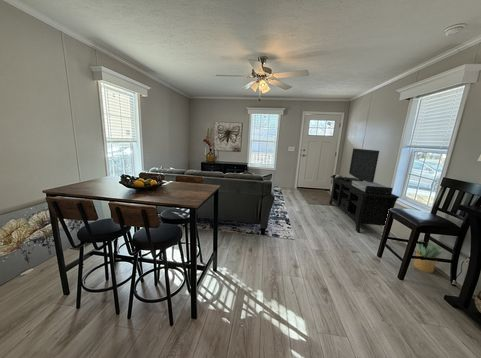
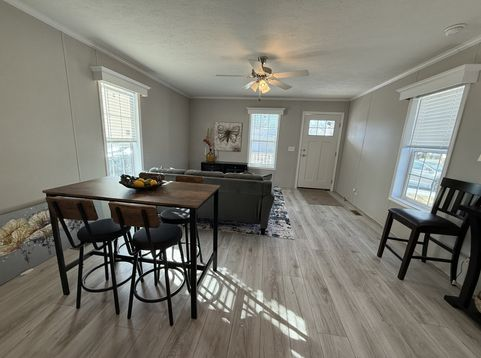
- potted plant [413,239,444,274]
- media console [328,148,400,237]
